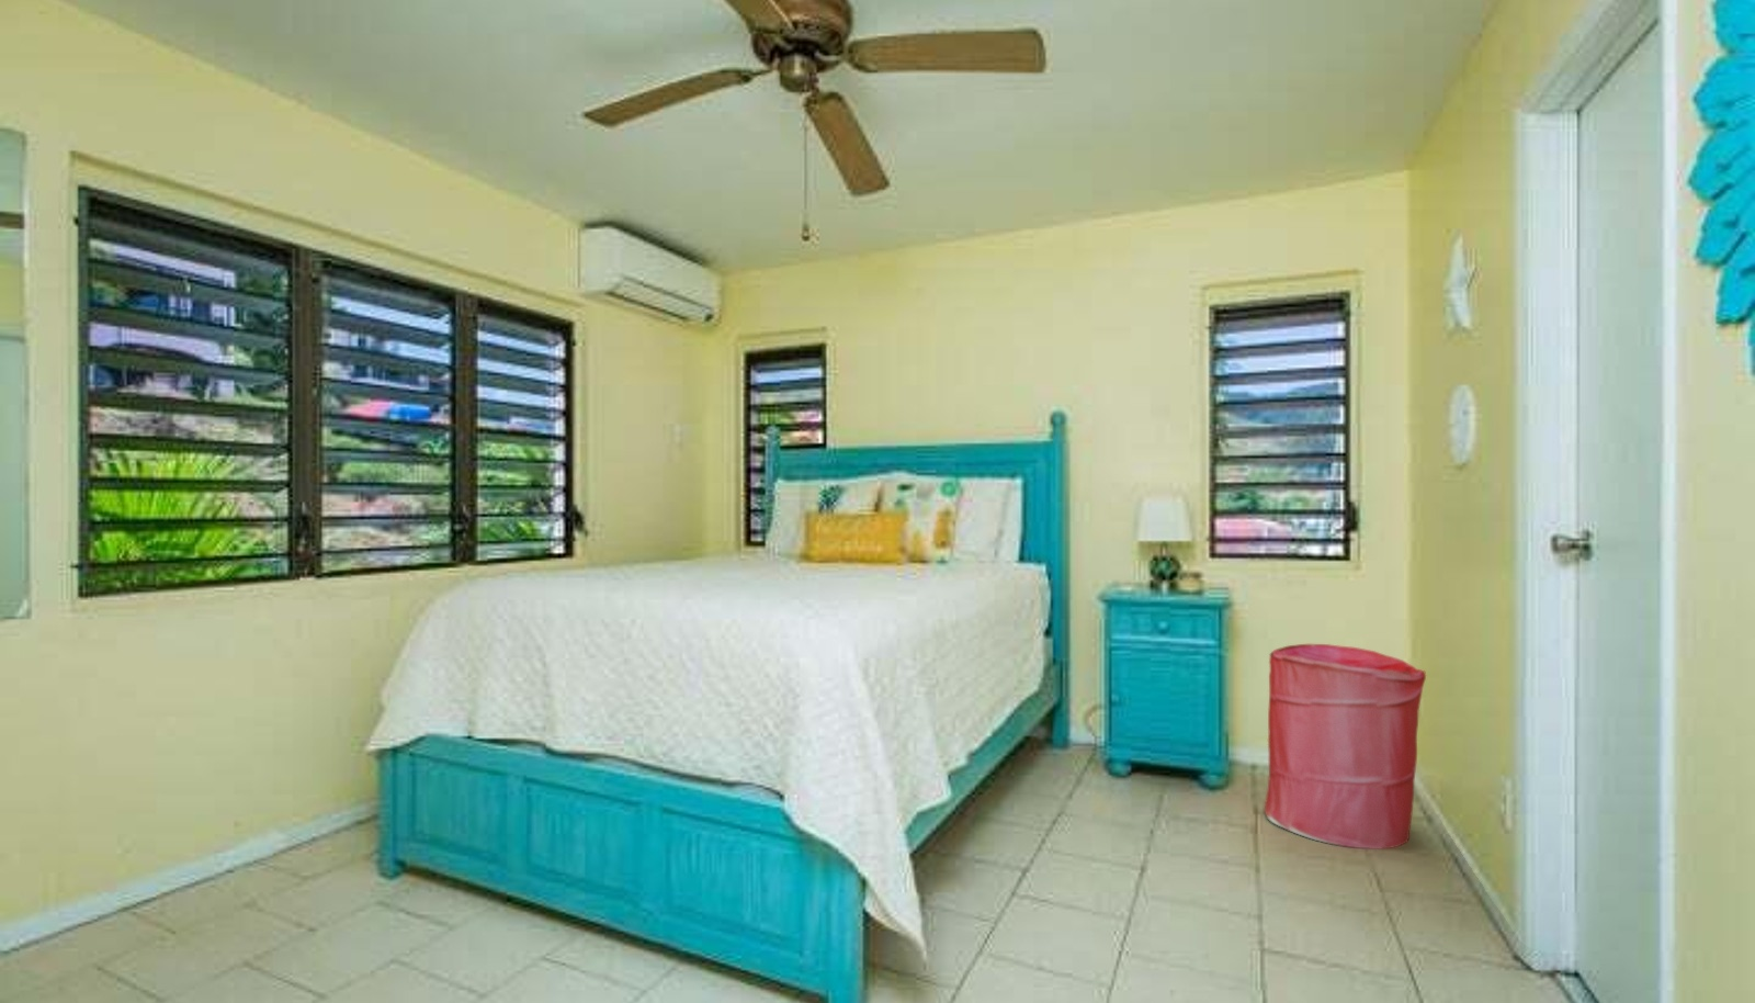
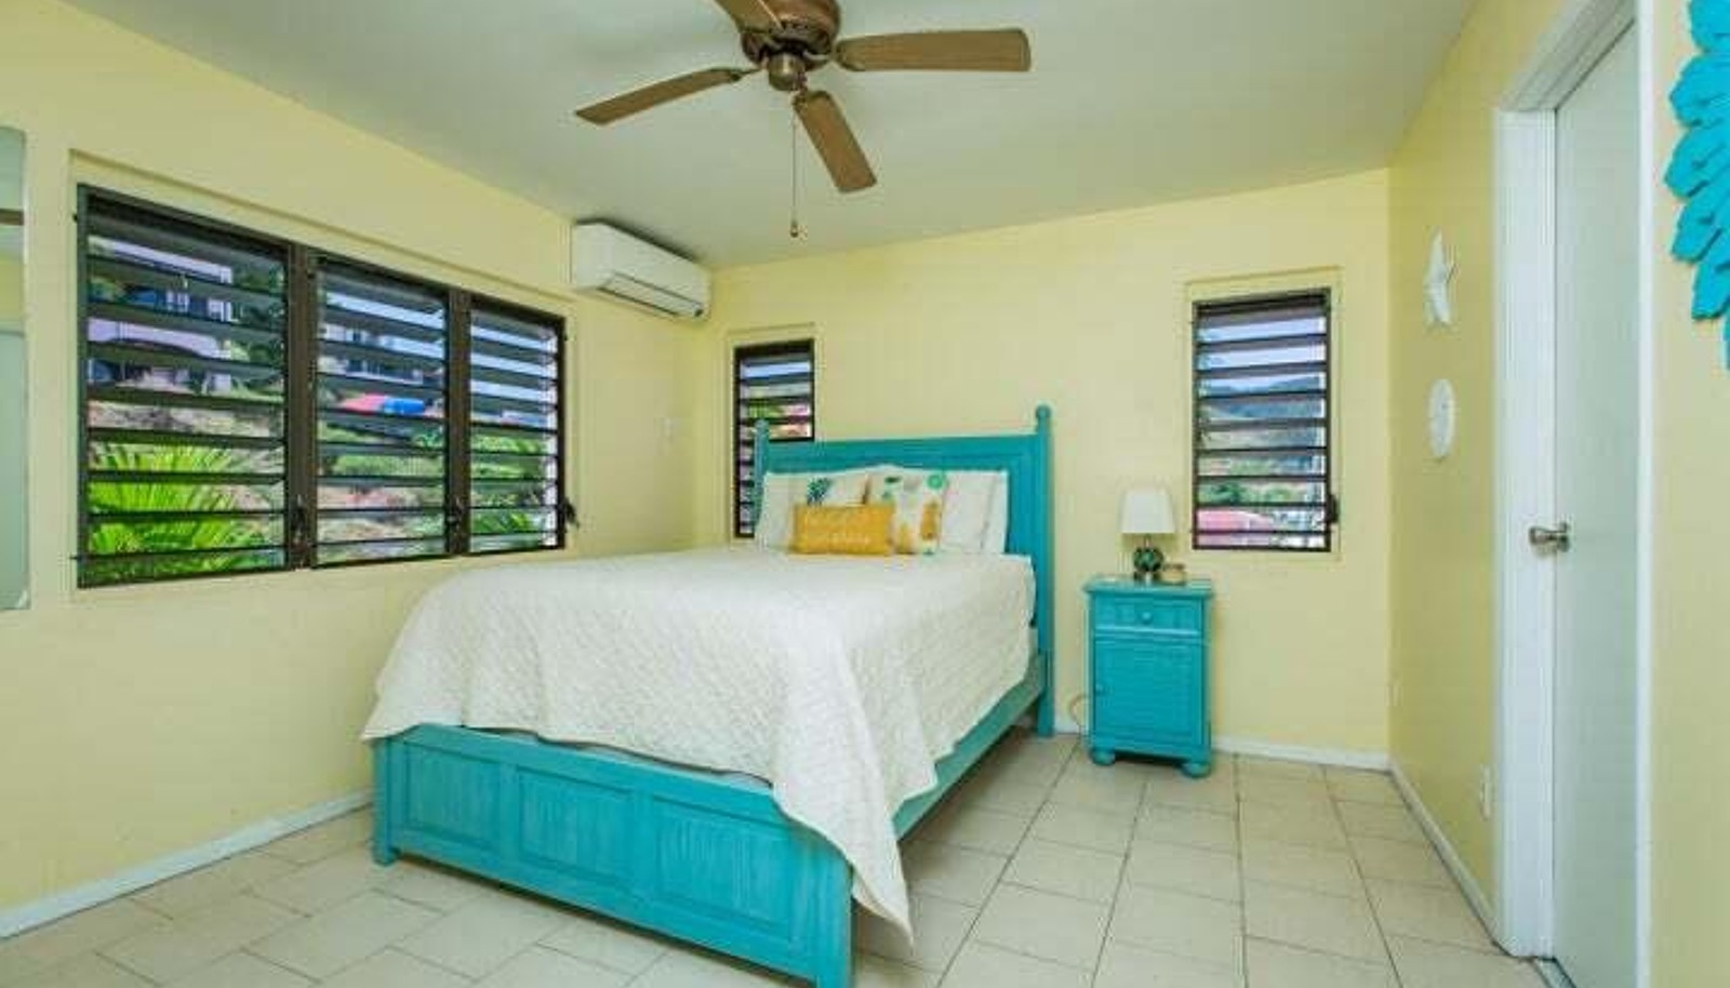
- laundry hamper [1263,643,1427,850]
